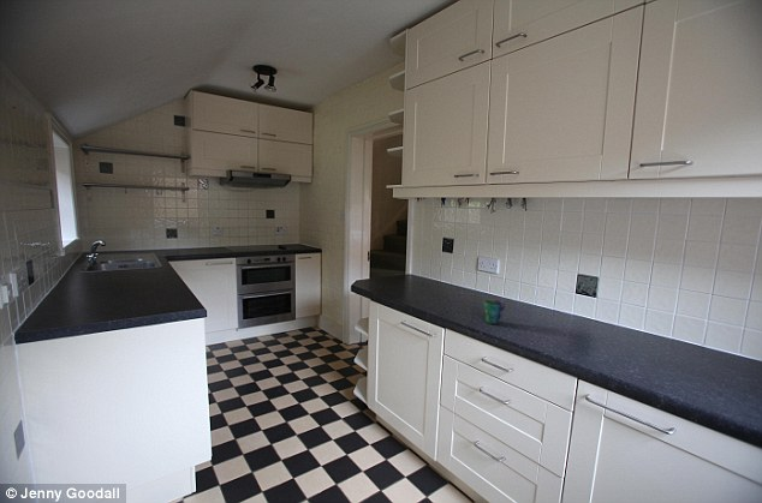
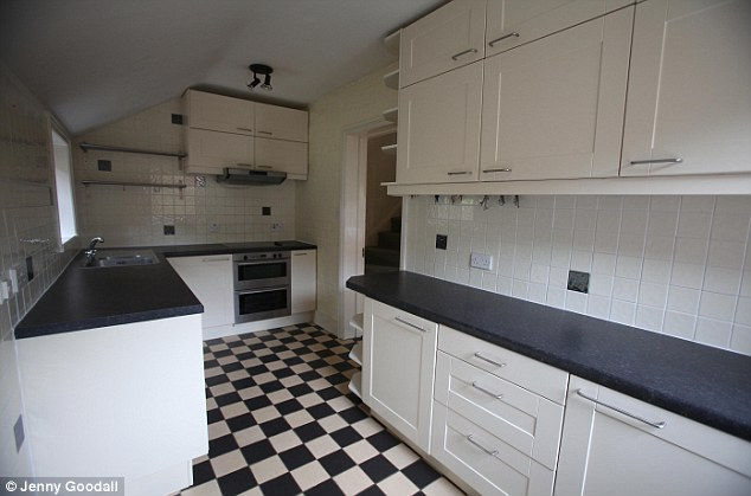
- cup [483,299,506,325]
